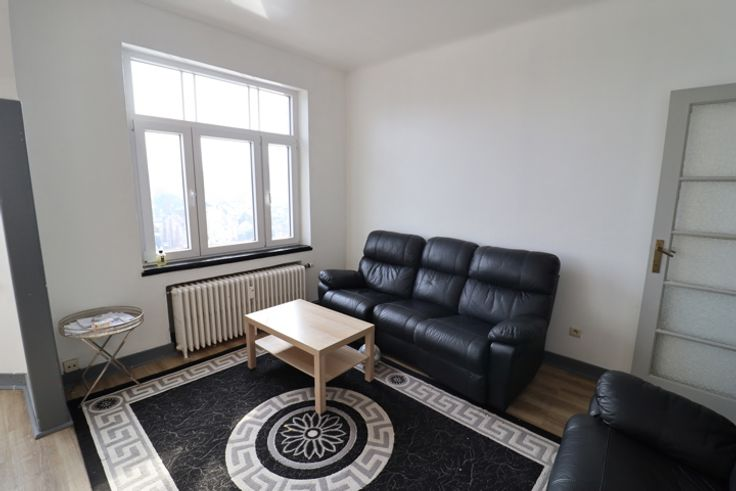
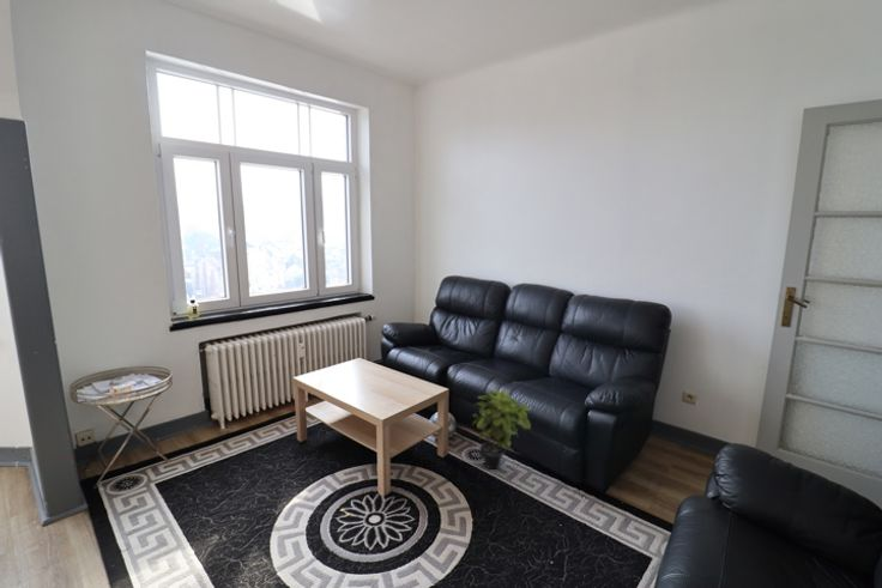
+ potted plant [471,387,533,469]
